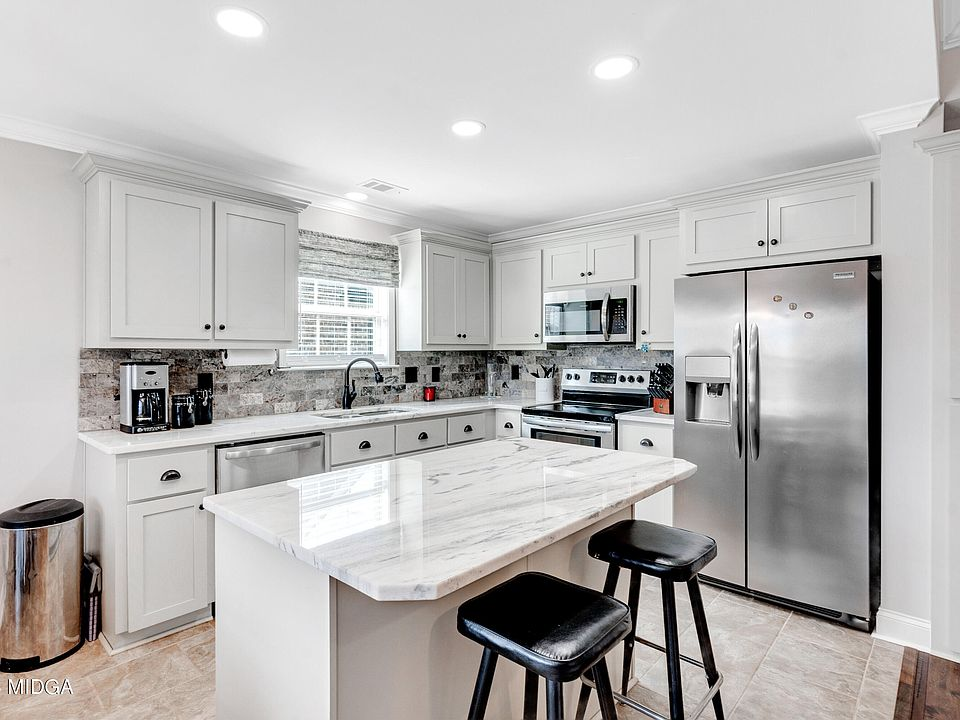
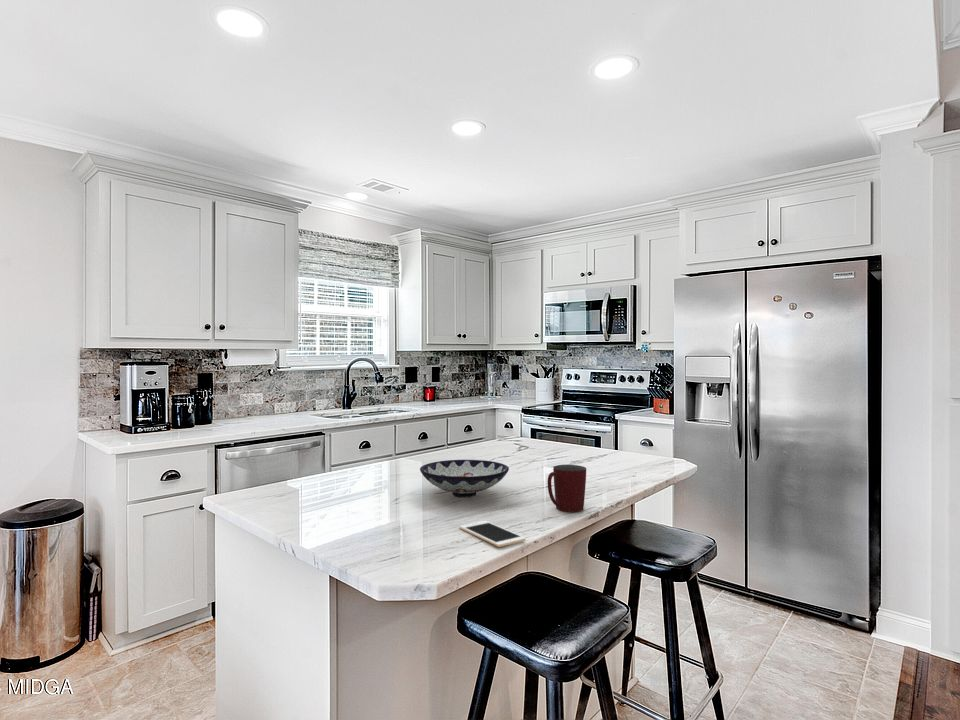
+ mug [547,464,587,513]
+ bowl [419,459,510,498]
+ cell phone [459,520,527,548]
